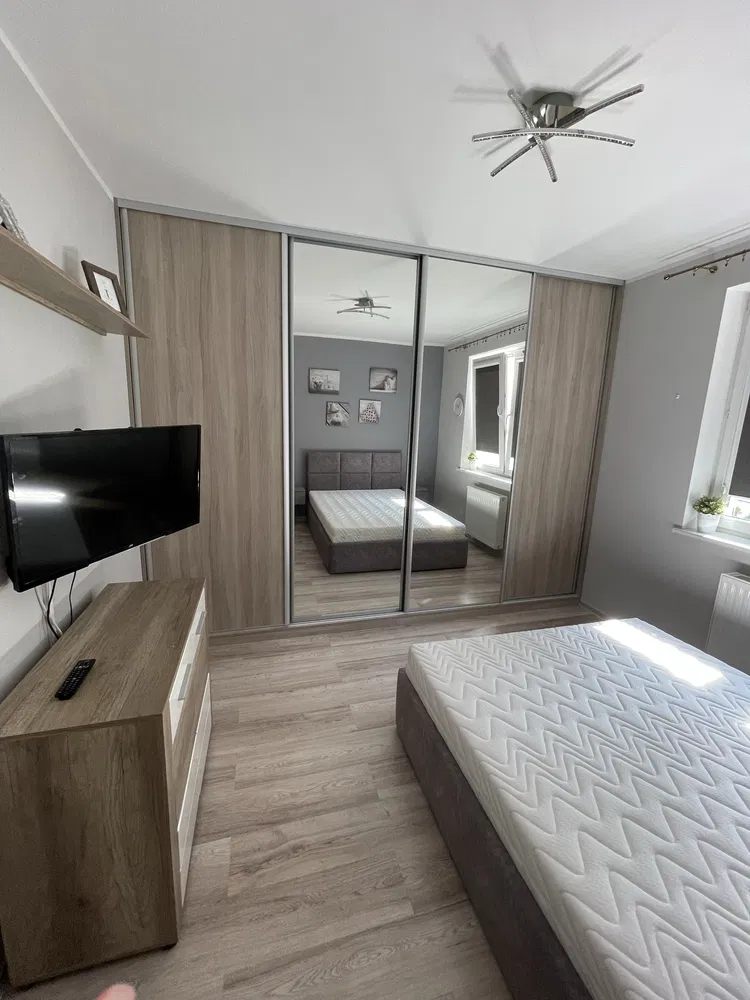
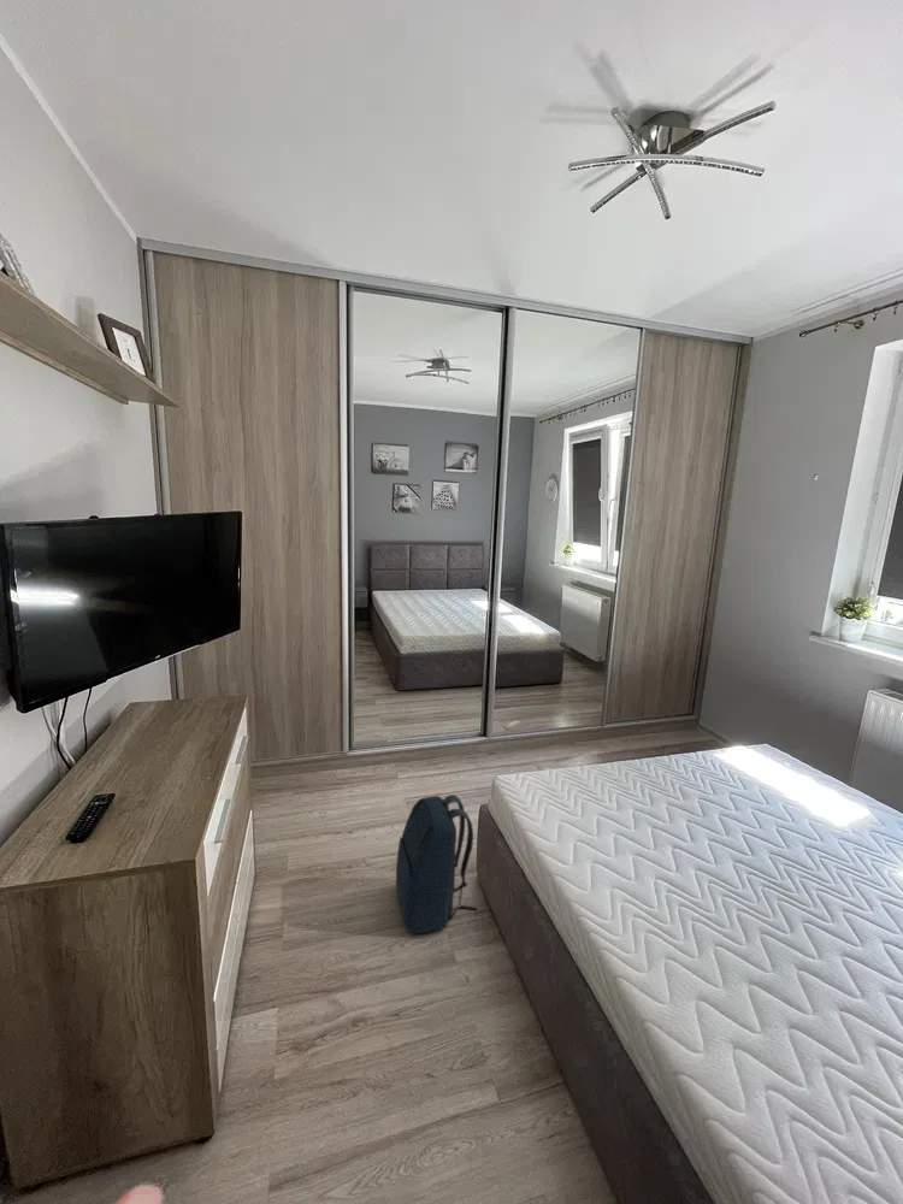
+ backpack [395,793,478,934]
